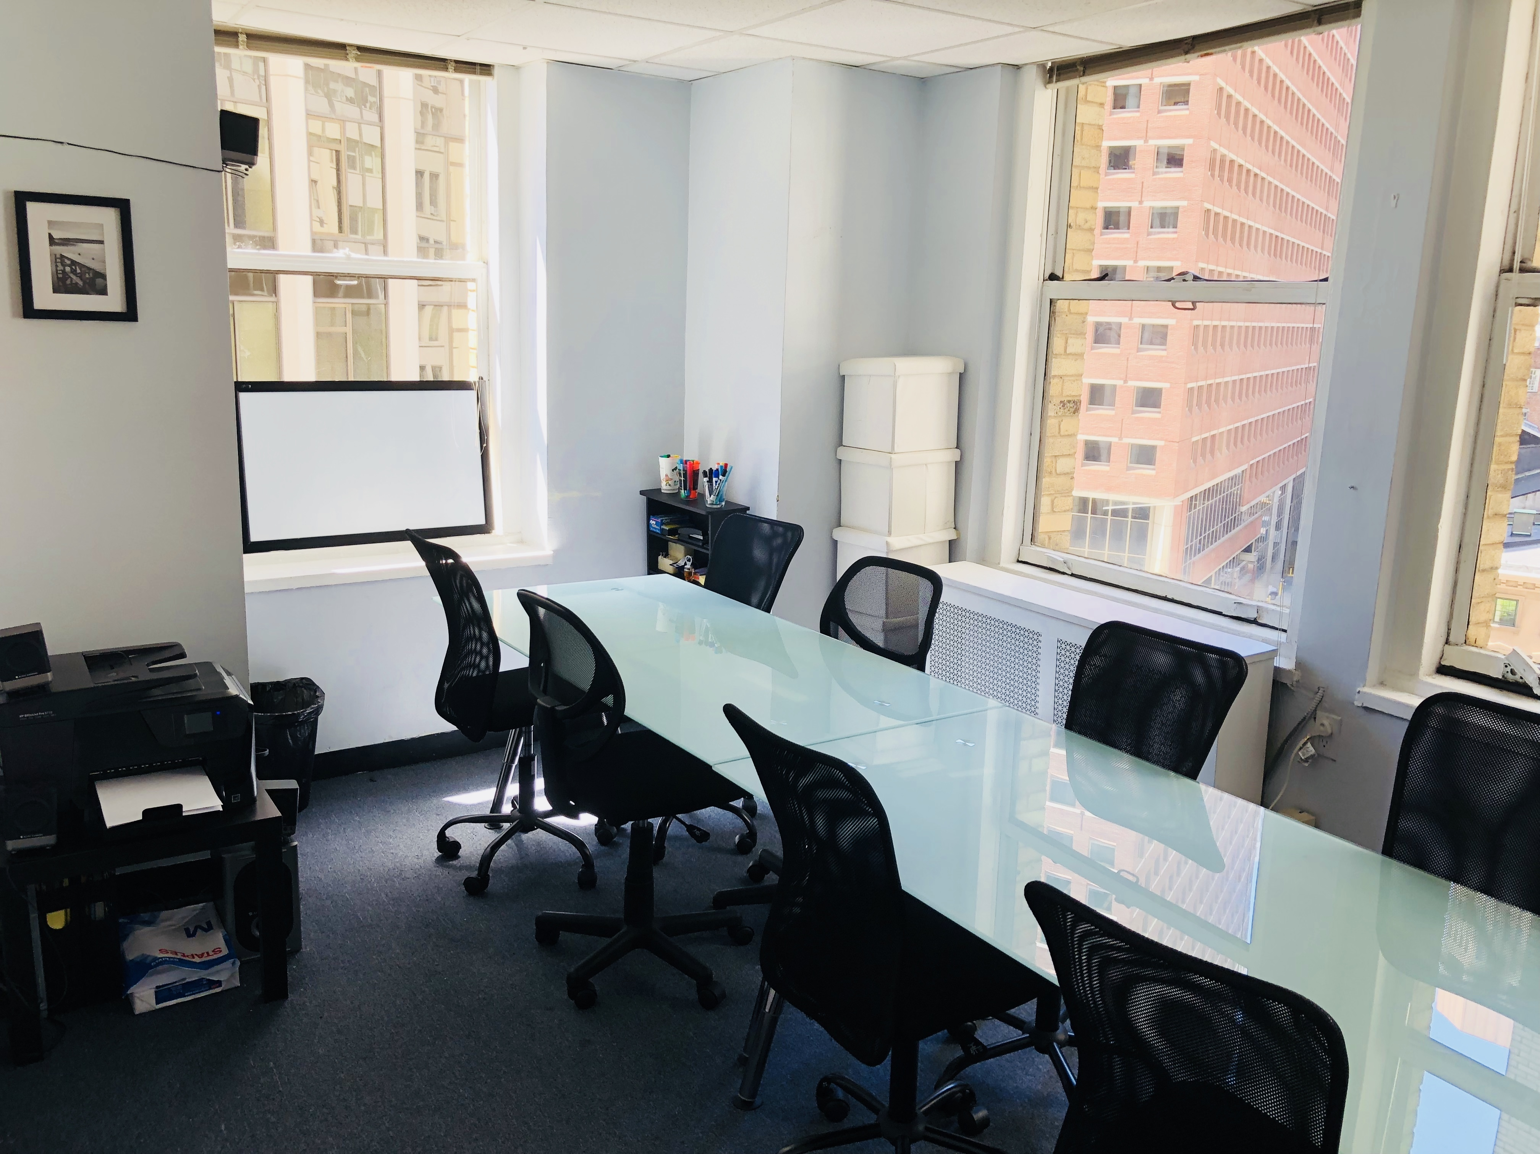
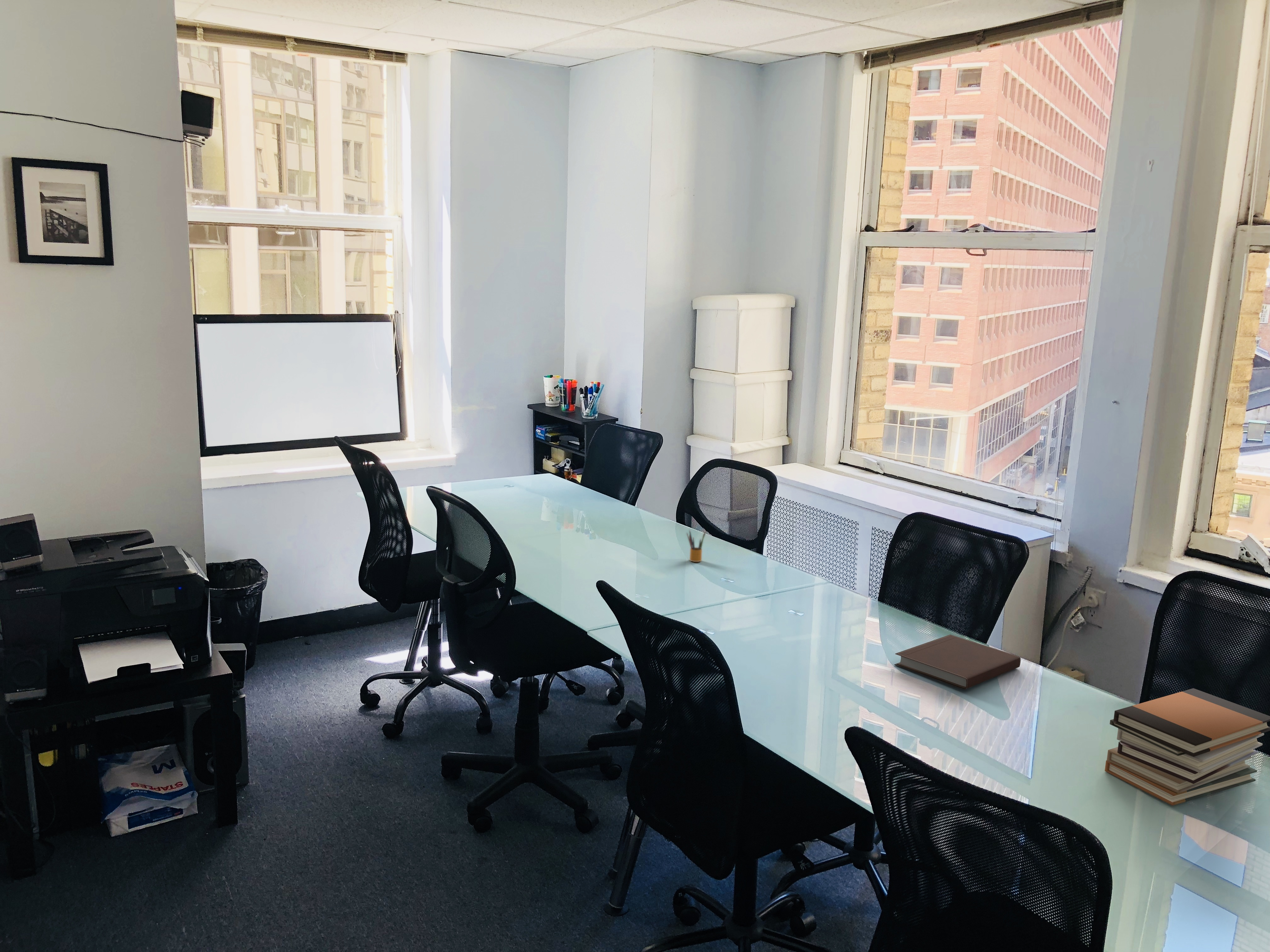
+ book stack [1104,688,1270,806]
+ notebook [894,634,1021,690]
+ pencil box [686,530,706,562]
